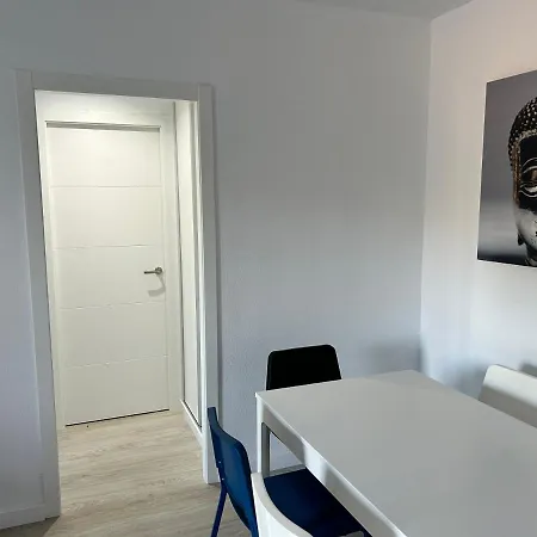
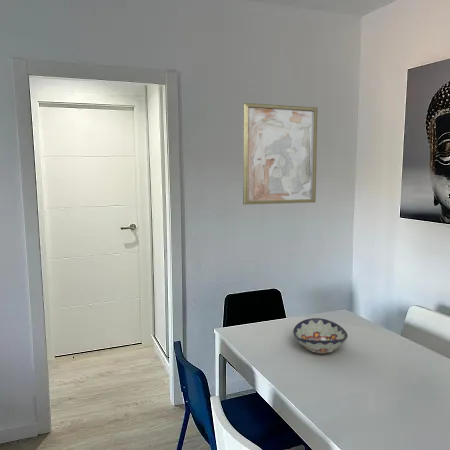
+ wall art [242,102,319,206]
+ decorative bowl [292,317,349,355]
